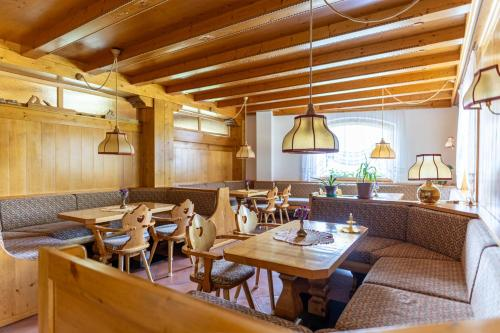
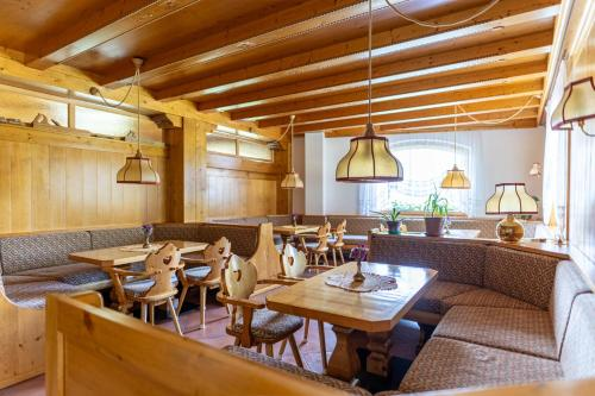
- candle holder [340,214,365,234]
